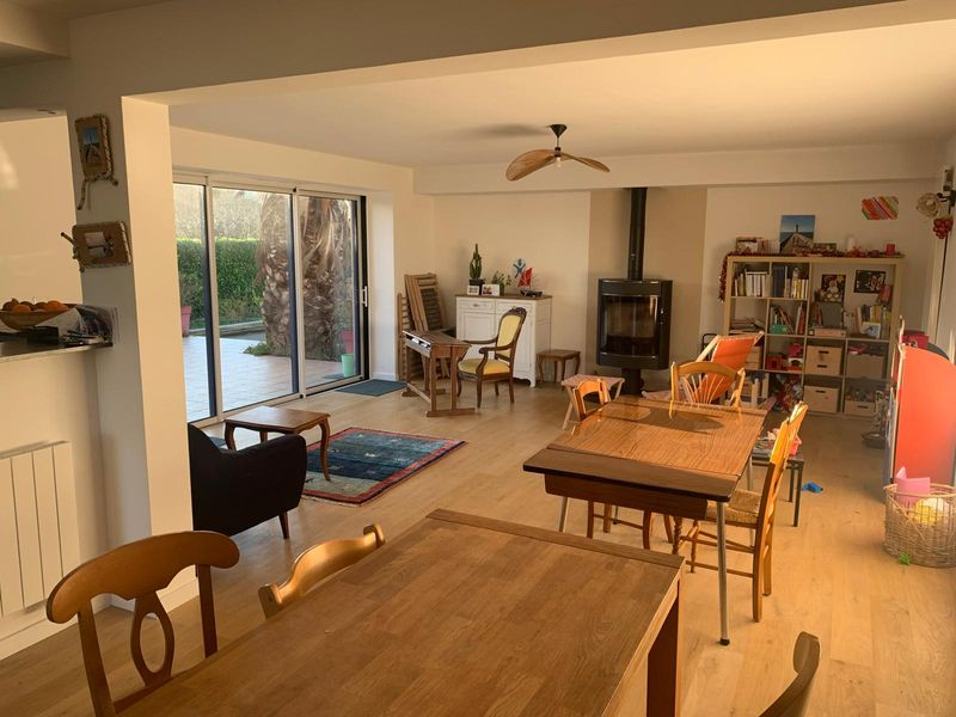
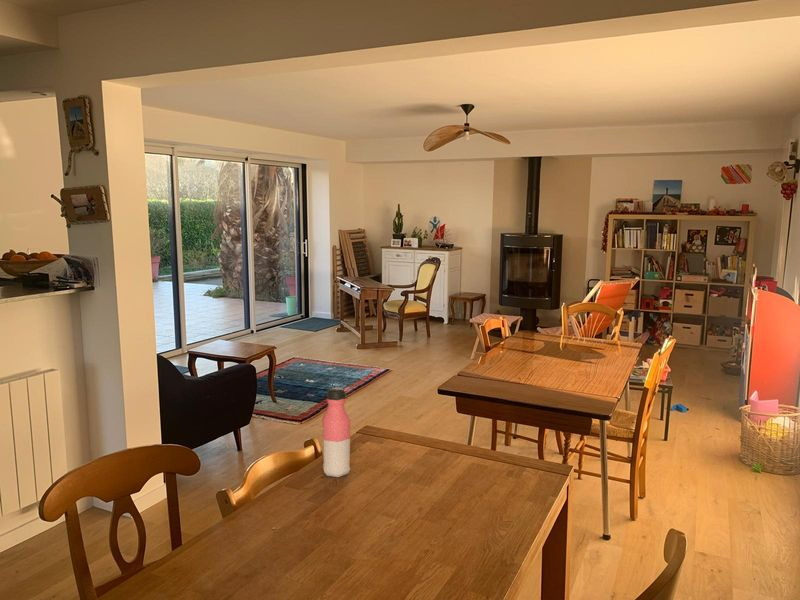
+ water bottle [321,386,351,478]
